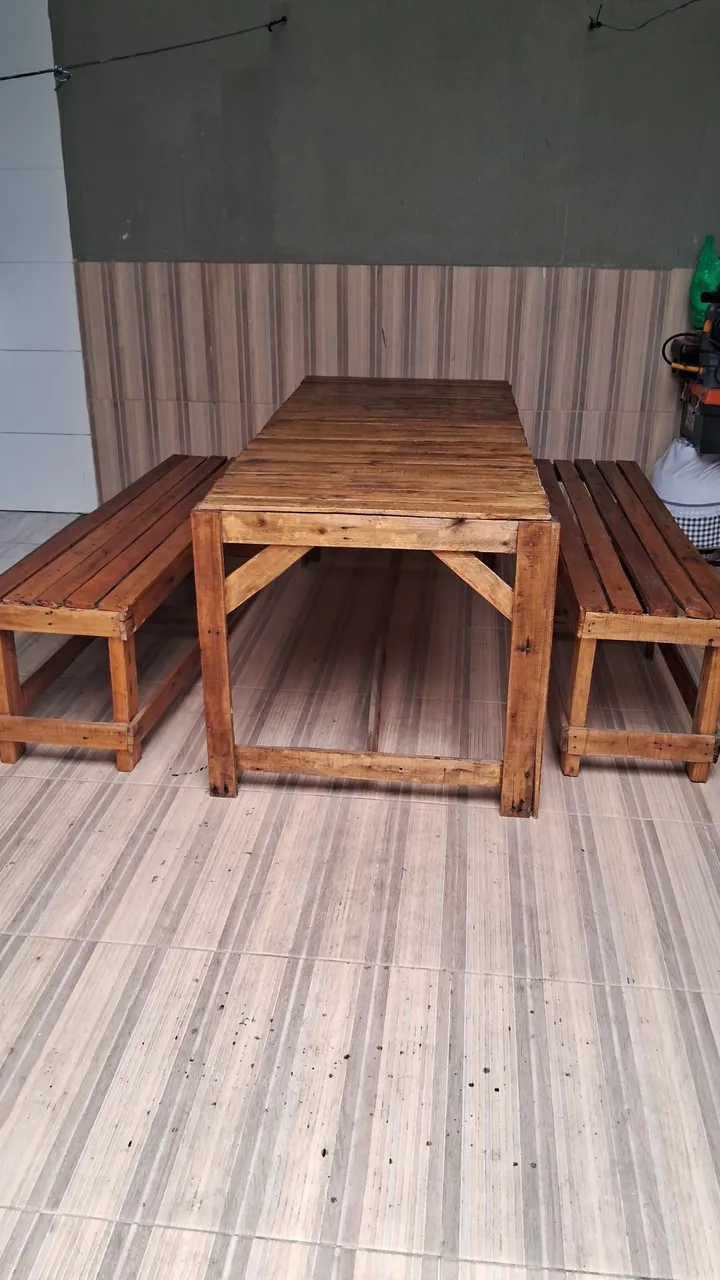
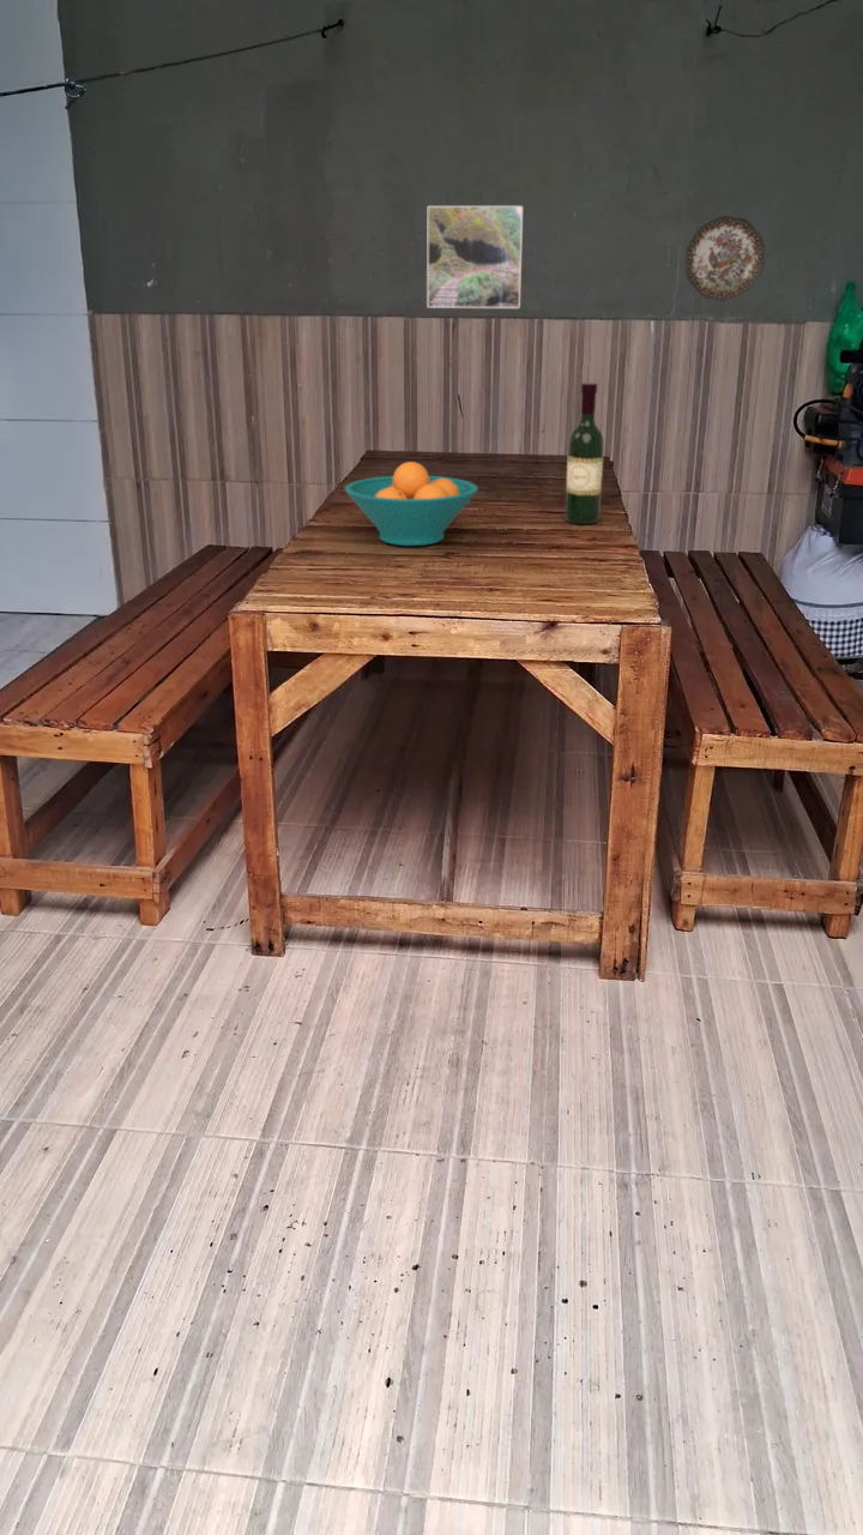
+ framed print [426,205,525,309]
+ fruit bowl [343,460,479,547]
+ wine bottle [563,381,605,525]
+ decorative plate [684,215,766,302]
